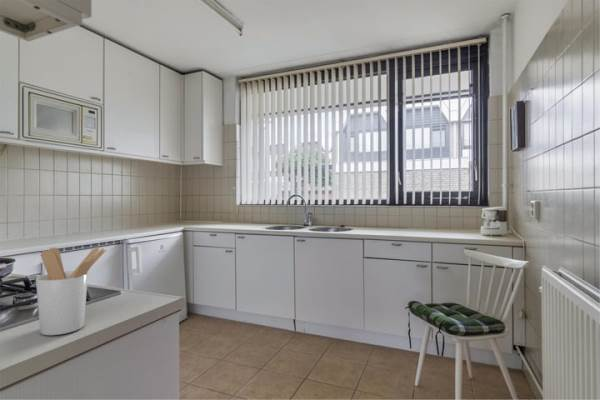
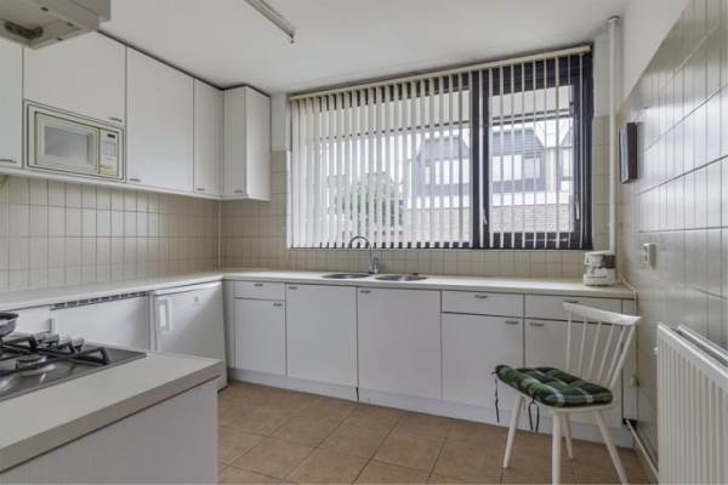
- utensil holder [35,247,107,336]
